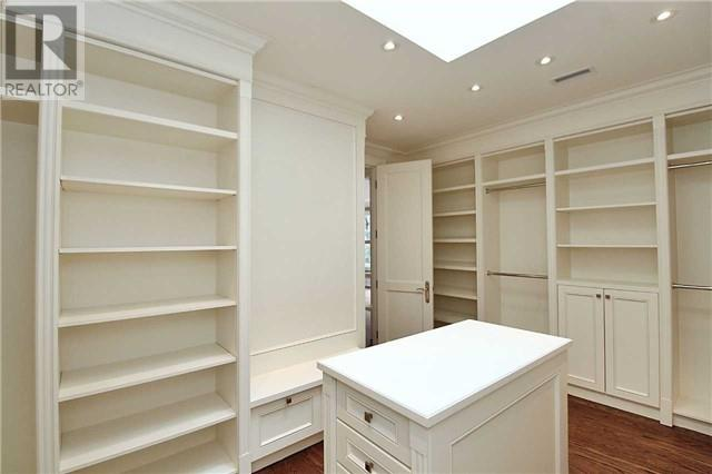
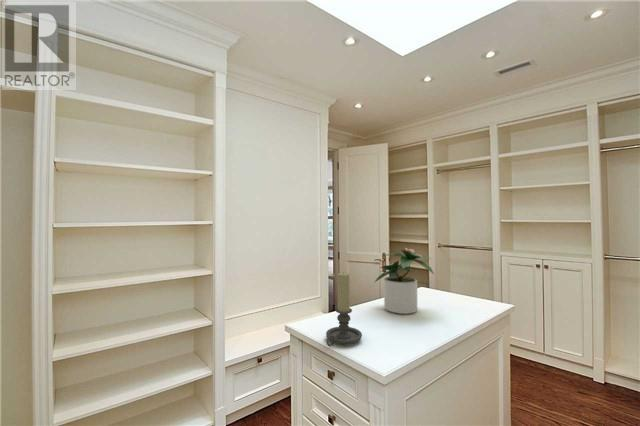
+ potted plant [373,245,436,315]
+ candle holder [325,271,363,347]
